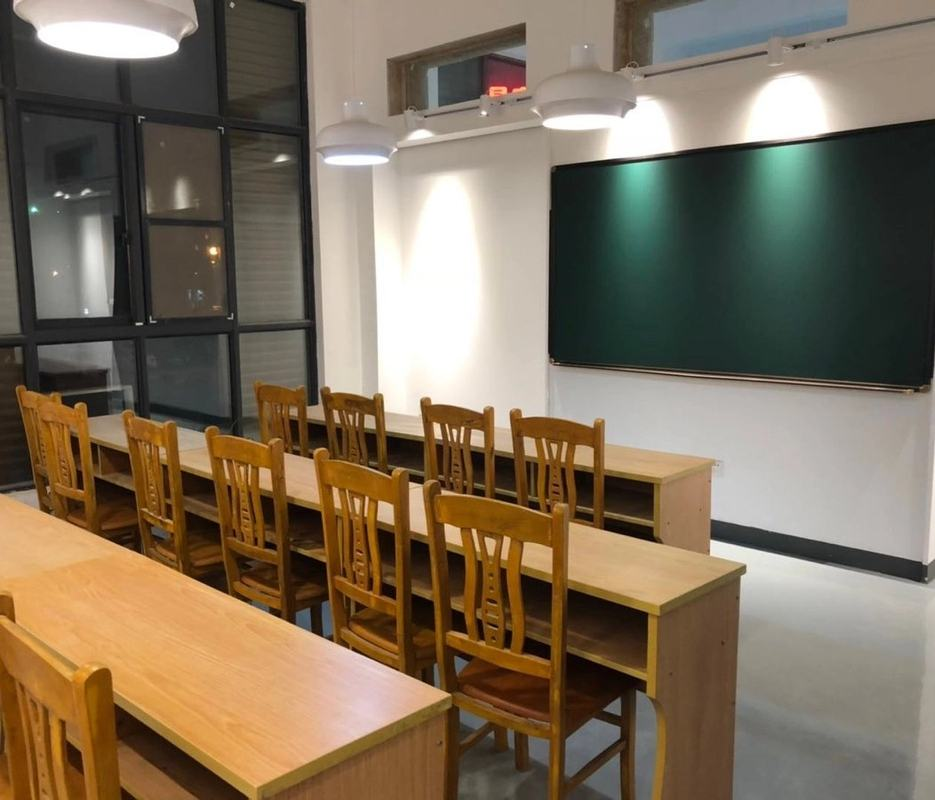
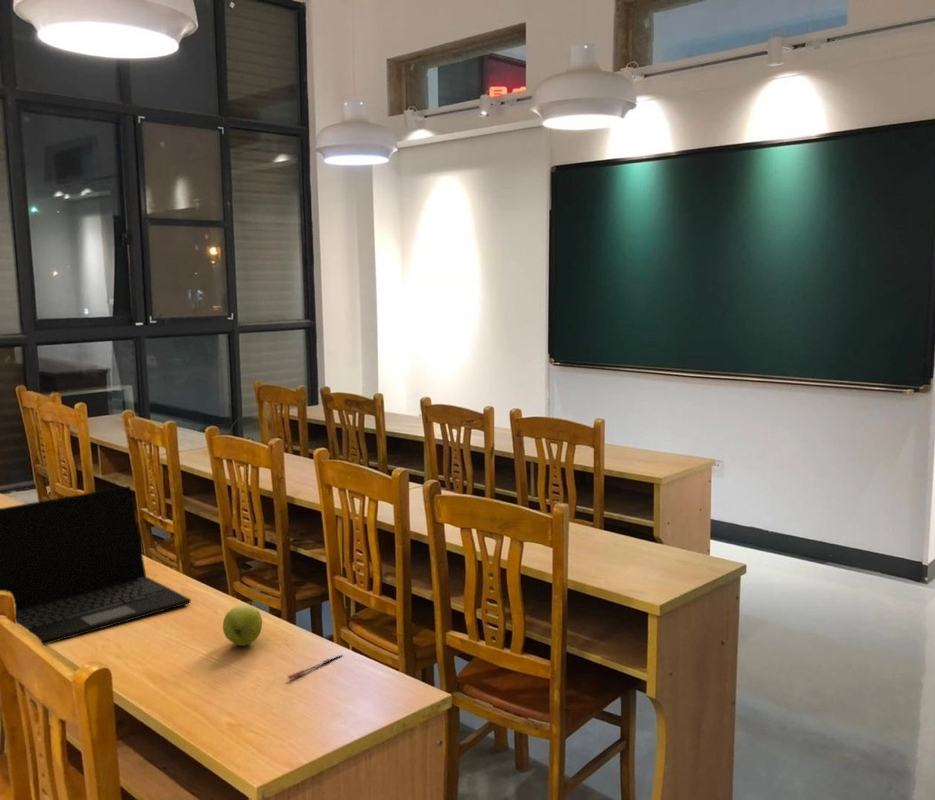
+ pen [287,654,344,680]
+ apple [222,604,263,647]
+ laptop [0,485,192,646]
